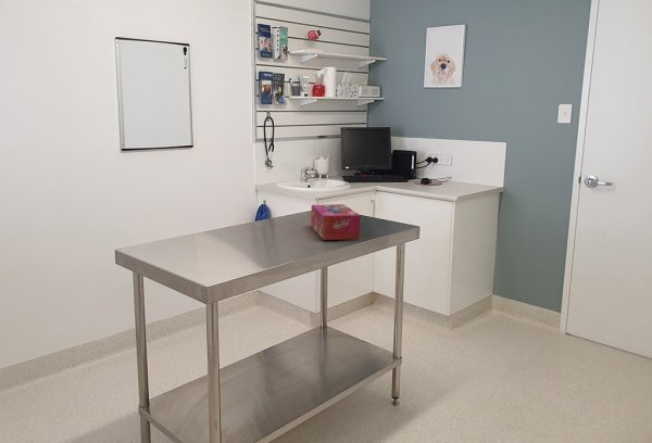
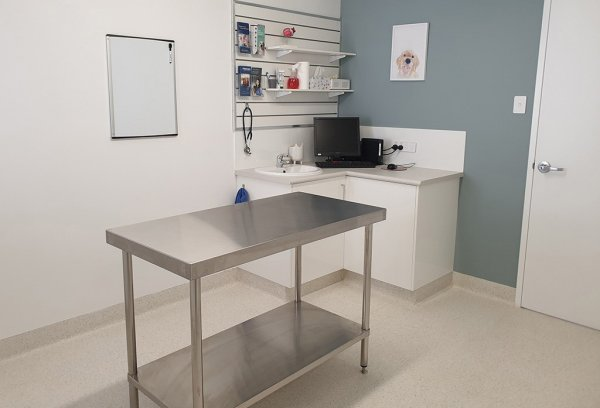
- tissue box [310,203,362,241]
